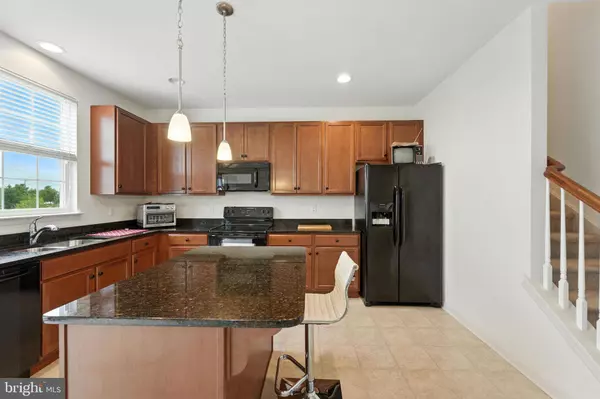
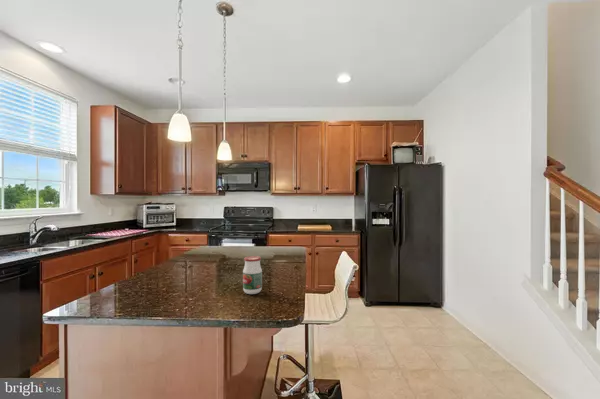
+ jar [242,255,263,295]
